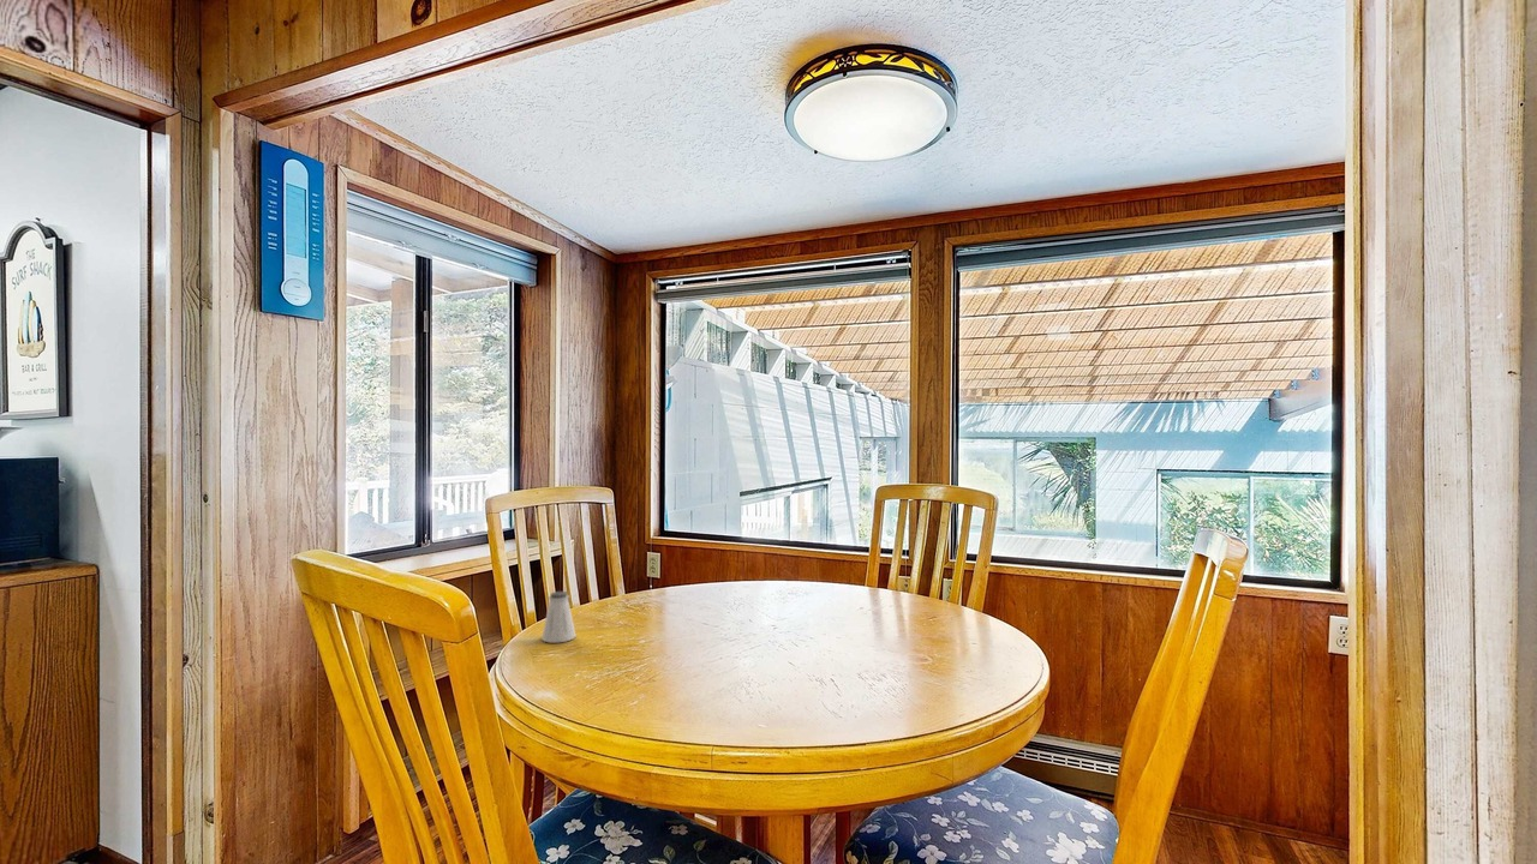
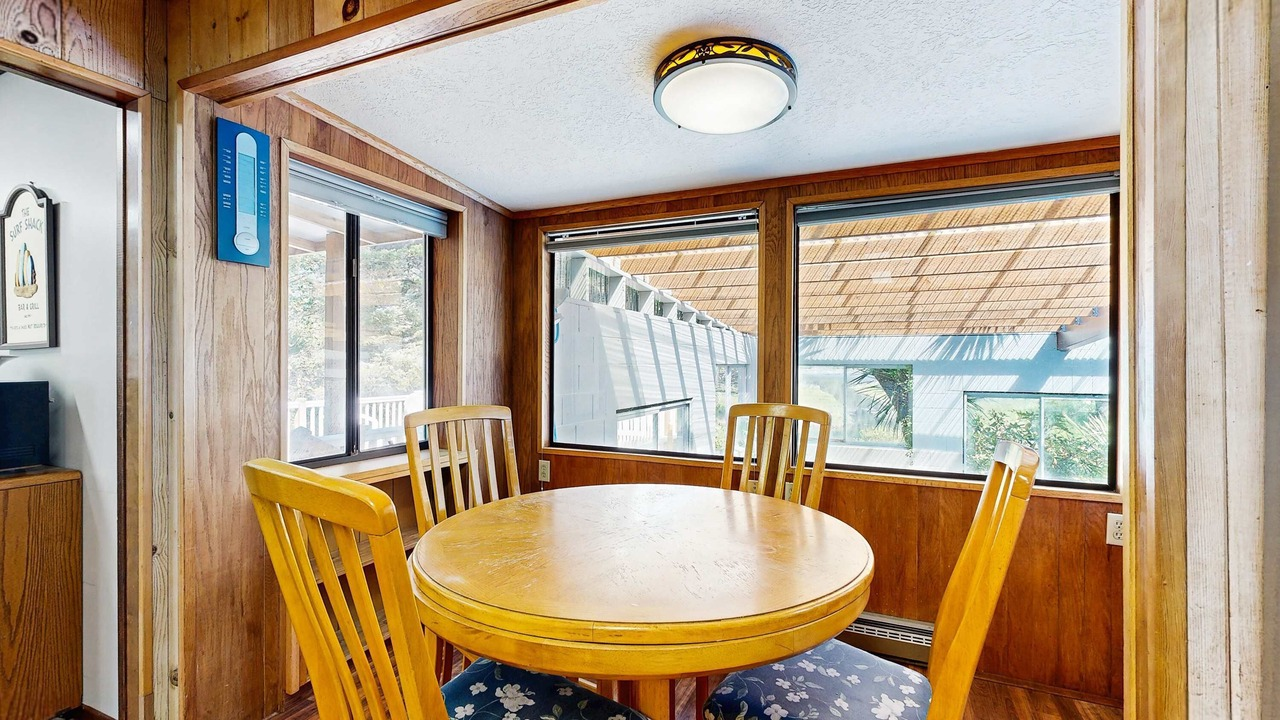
- saltshaker [540,590,578,644]
